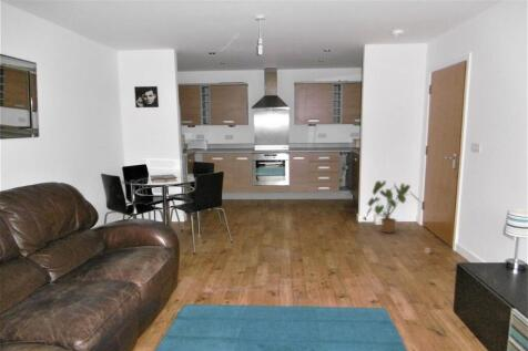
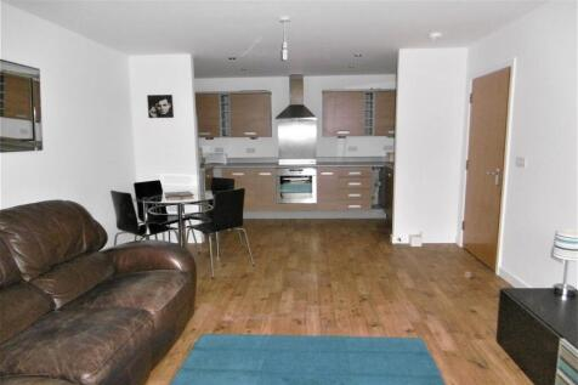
- house plant [365,179,424,234]
